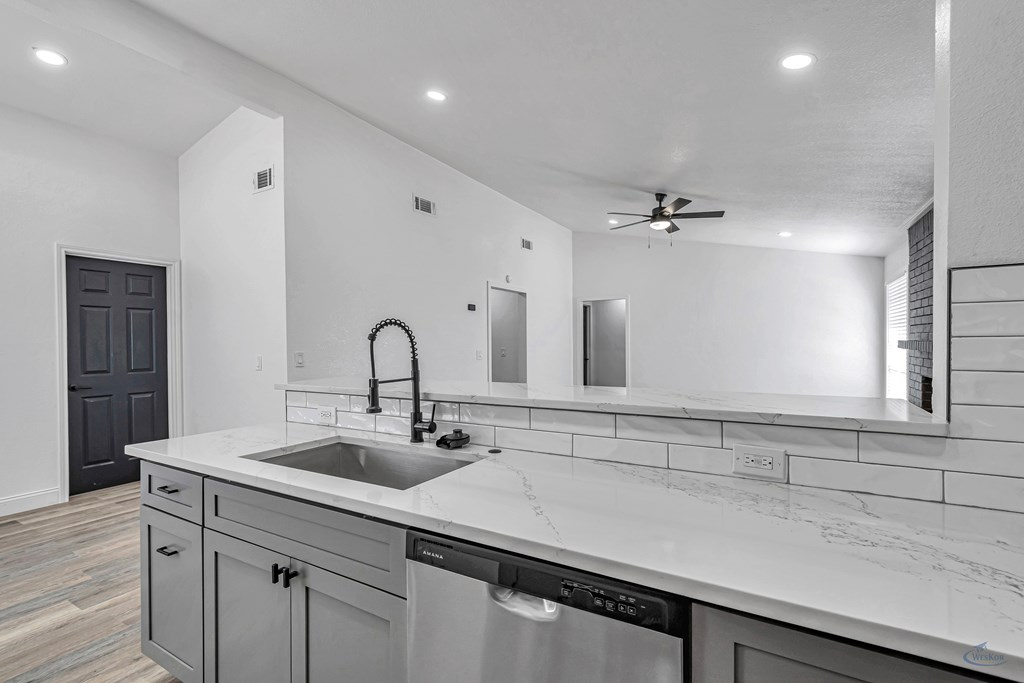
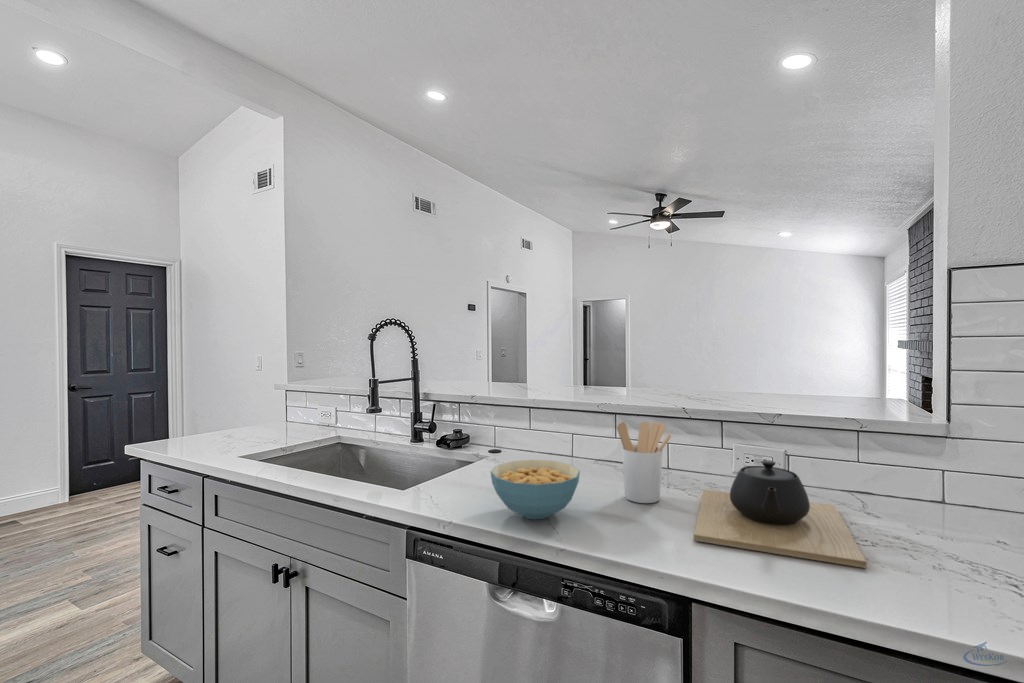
+ teapot [693,459,868,569]
+ cereal bowl [489,459,581,520]
+ utensil holder [616,420,672,504]
